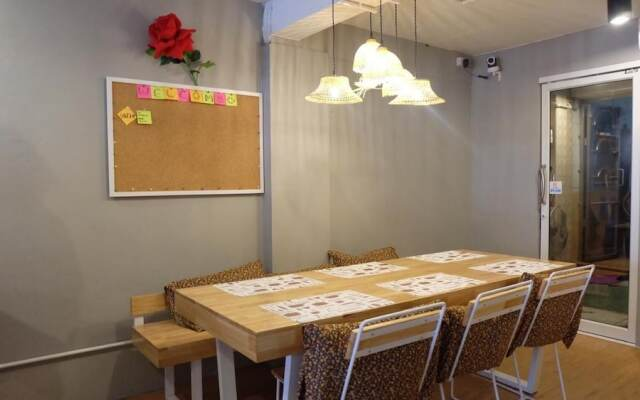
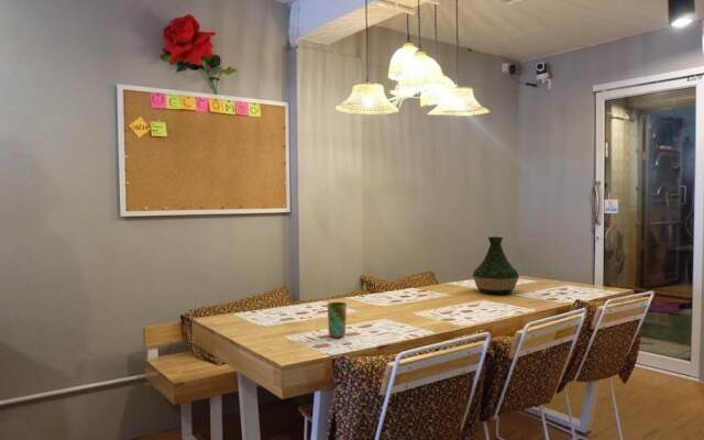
+ cup [326,301,348,339]
+ vase [471,235,520,296]
